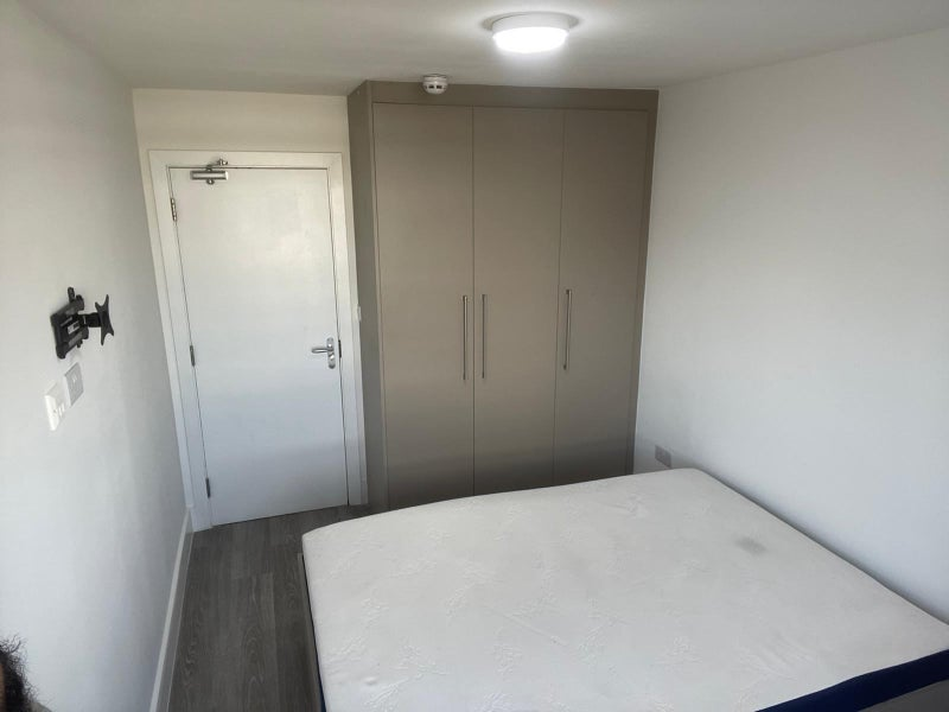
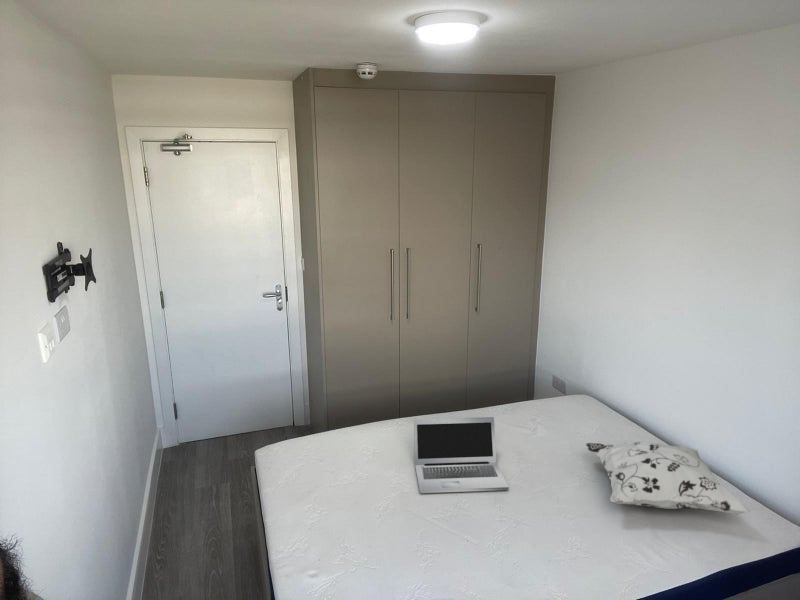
+ laptop [413,416,510,494]
+ decorative pillow [585,440,751,515]
